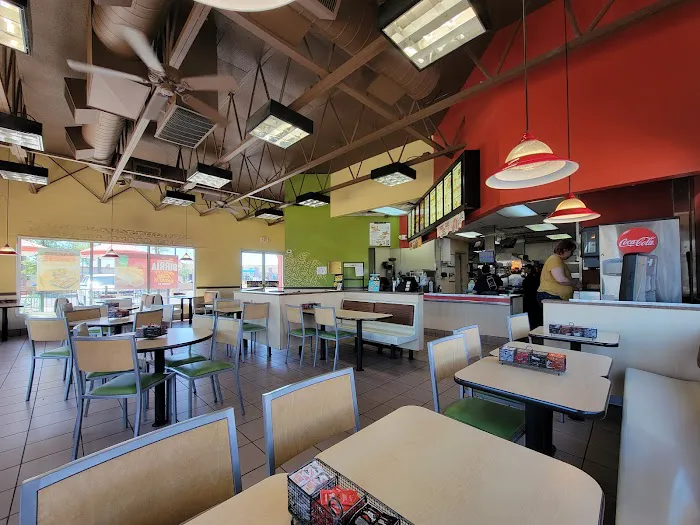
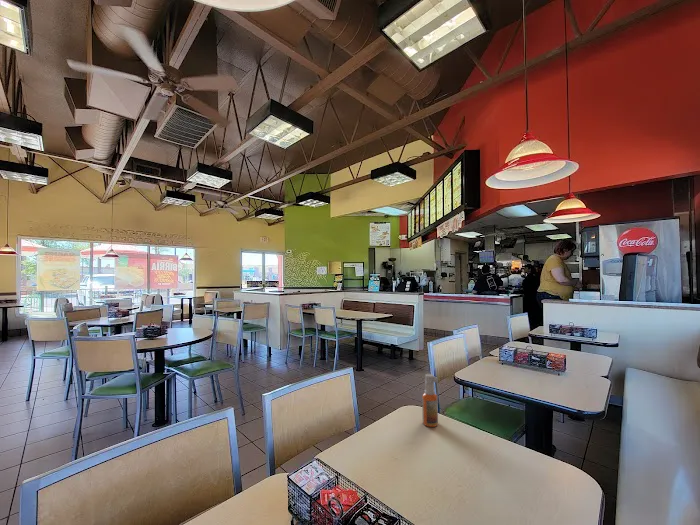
+ spray bottle [421,373,439,428]
